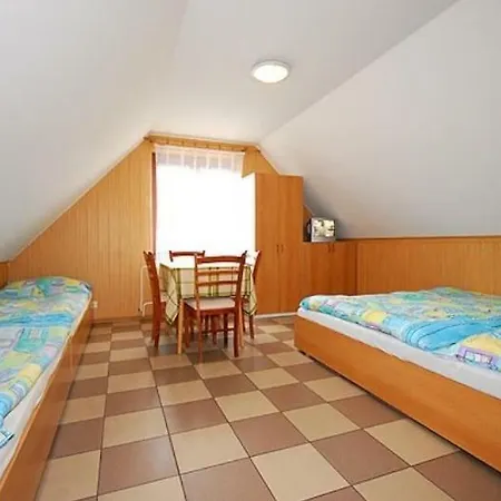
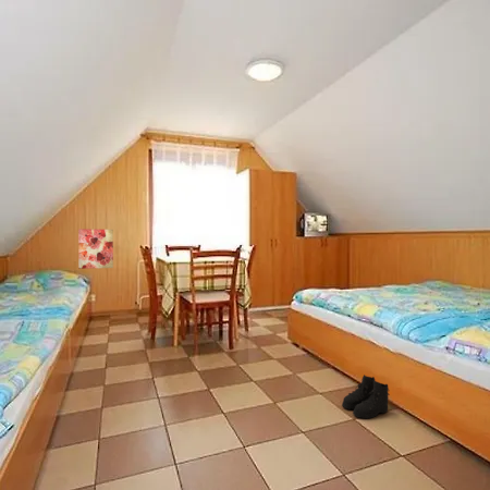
+ wall art [77,228,114,270]
+ boots [341,373,391,420]
